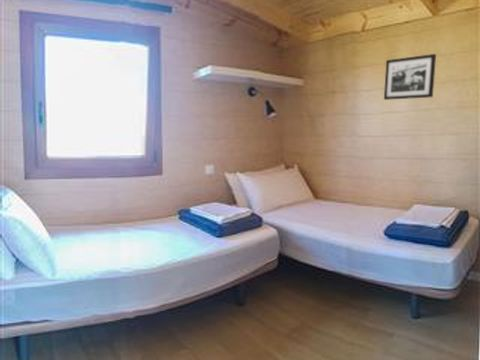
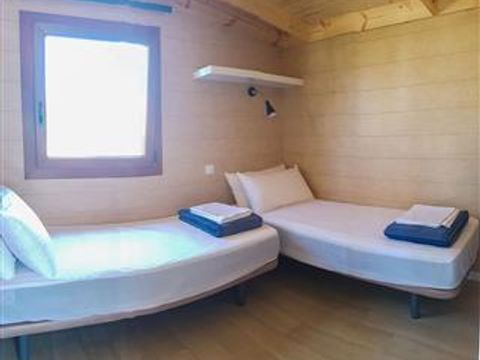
- picture frame [383,53,437,101]
